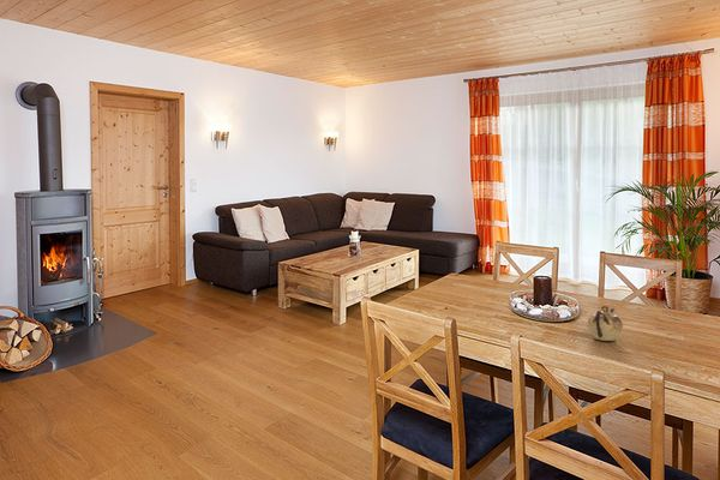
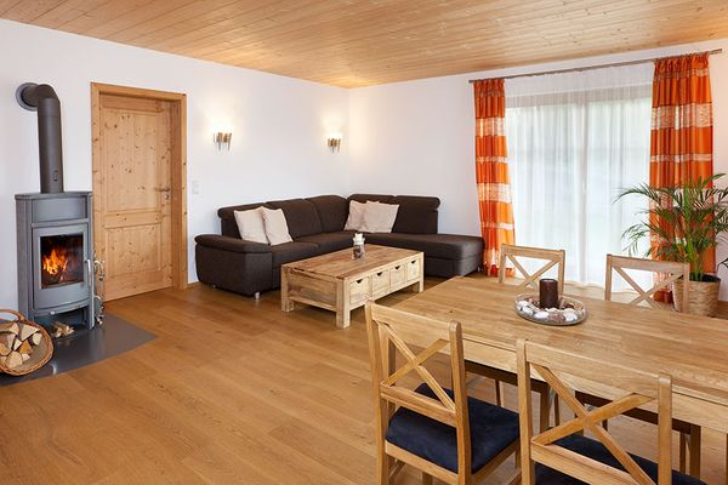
- teapot [587,305,624,342]
